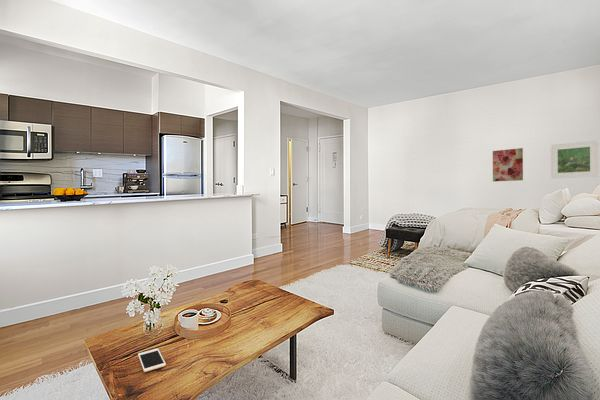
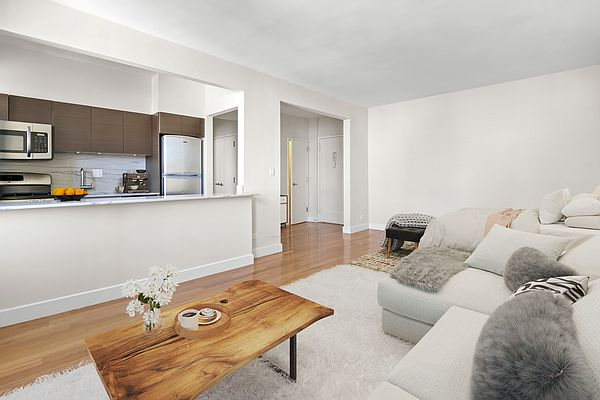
- cell phone [137,348,167,373]
- wall art [492,147,524,182]
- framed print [550,139,599,180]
